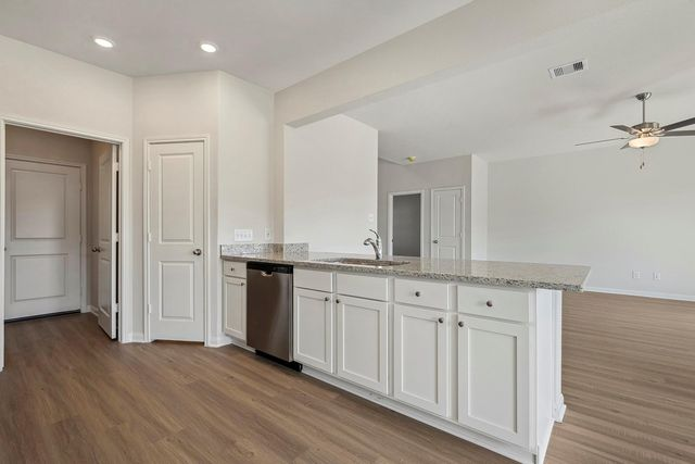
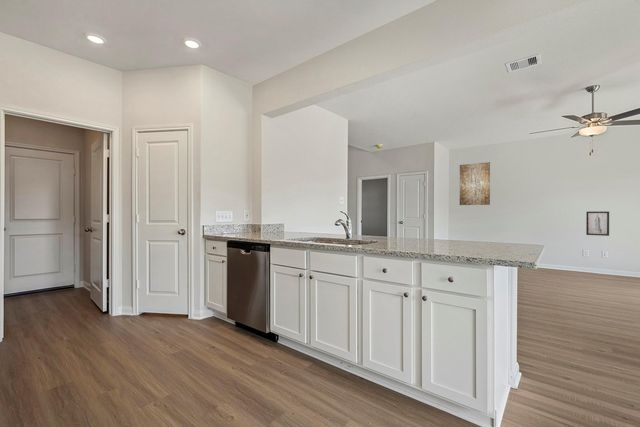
+ wall art [585,210,610,237]
+ wall art [459,161,491,206]
